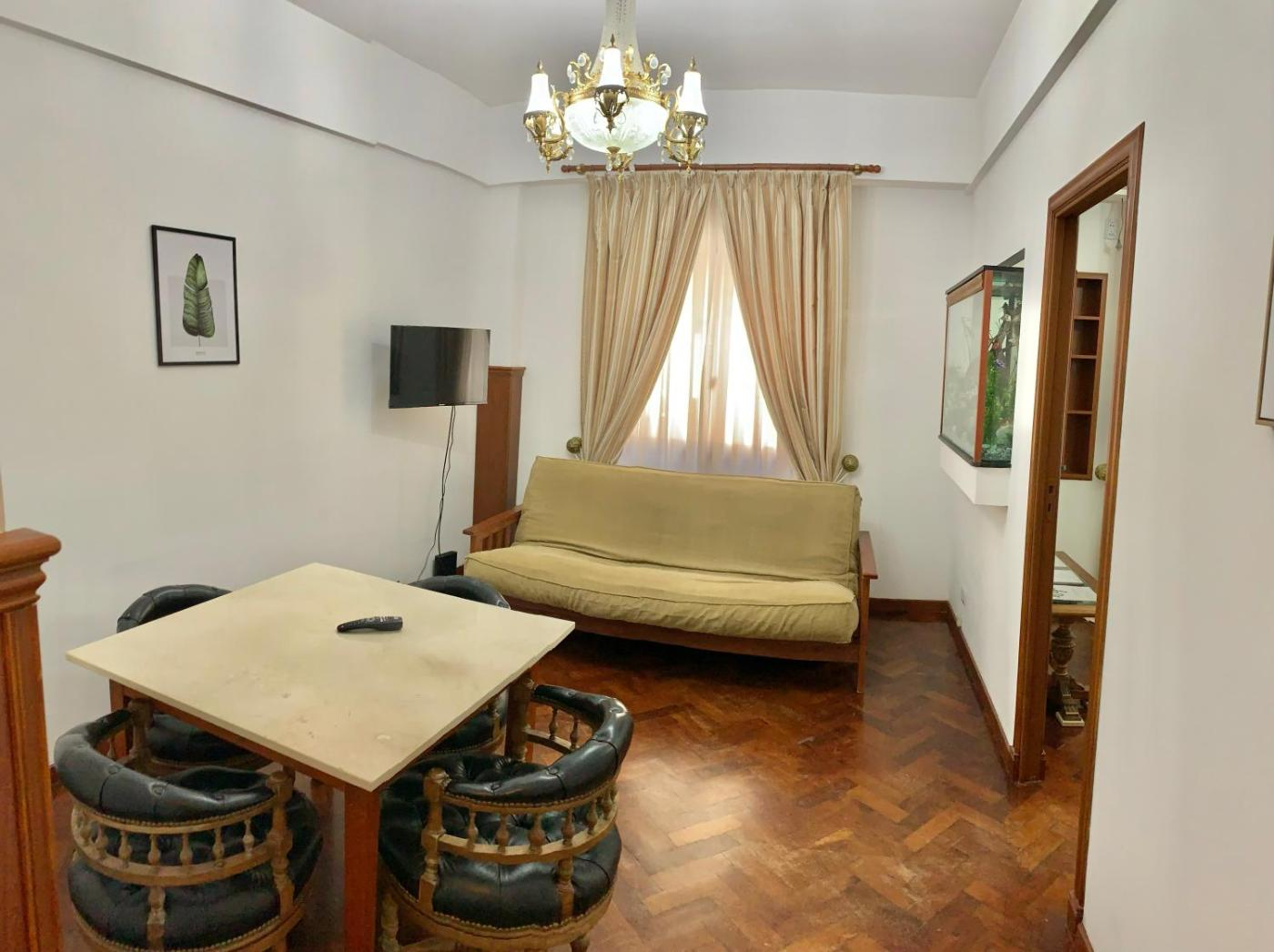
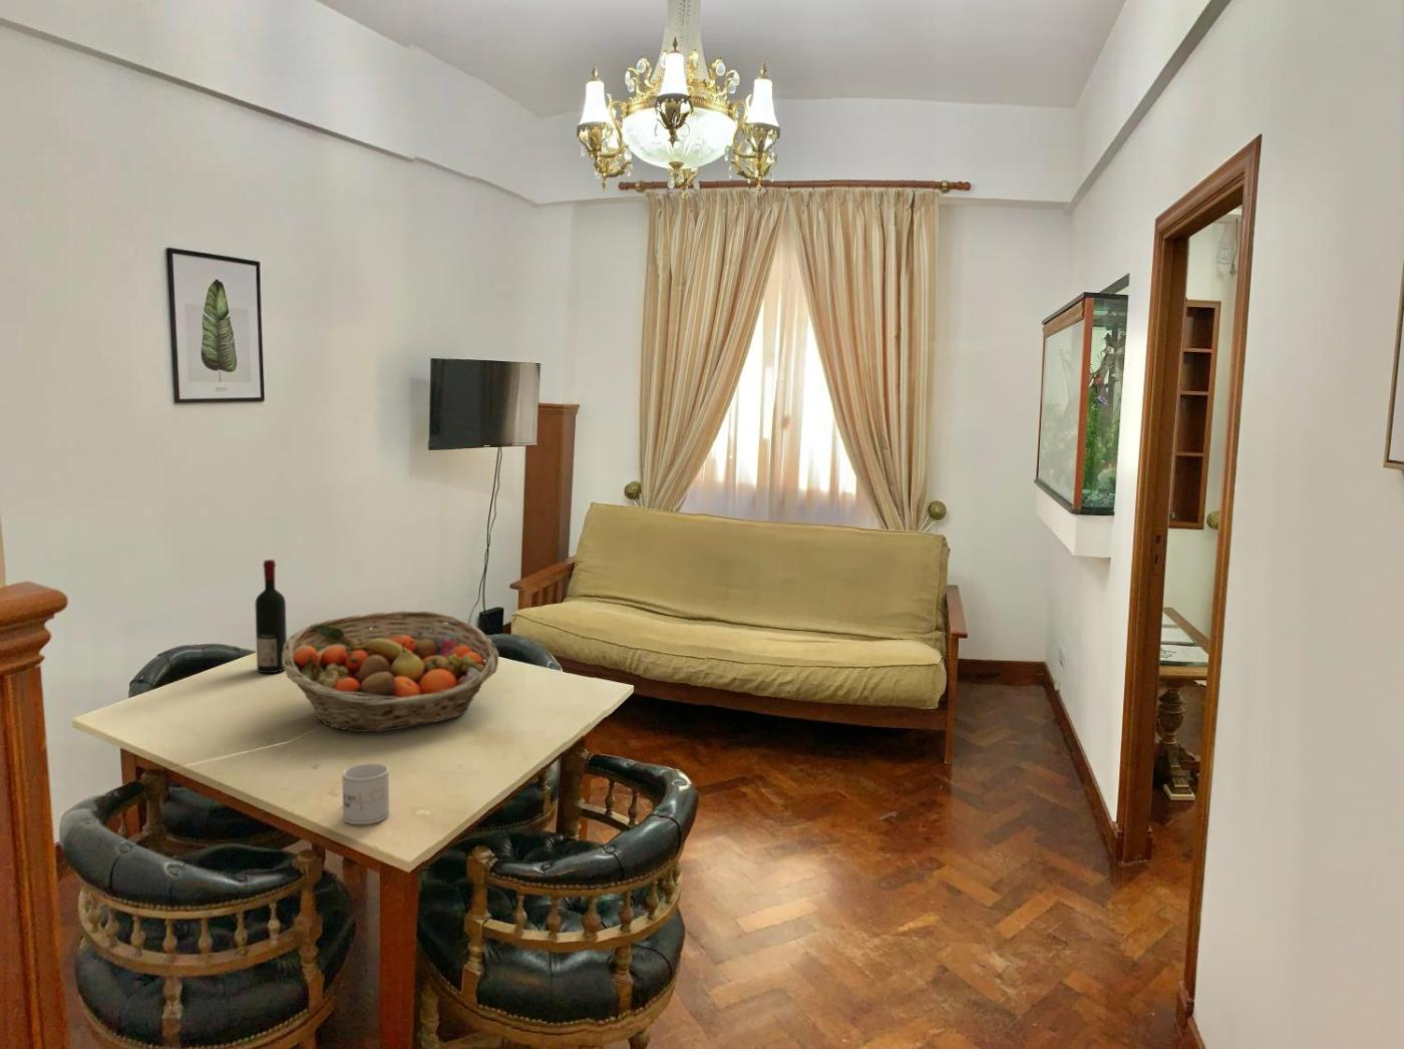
+ alcohol [255,559,288,674]
+ fruit basket [282,609,499,733]
+ mug [341,763,390,825]
